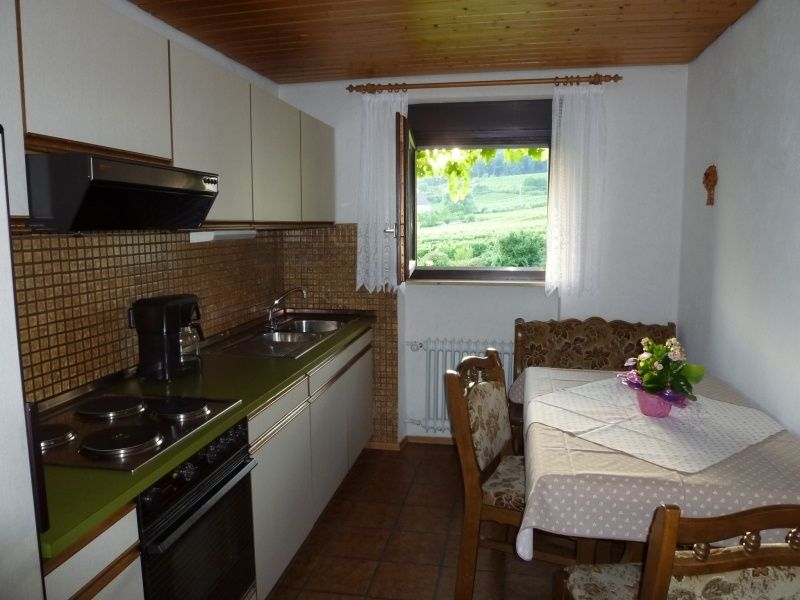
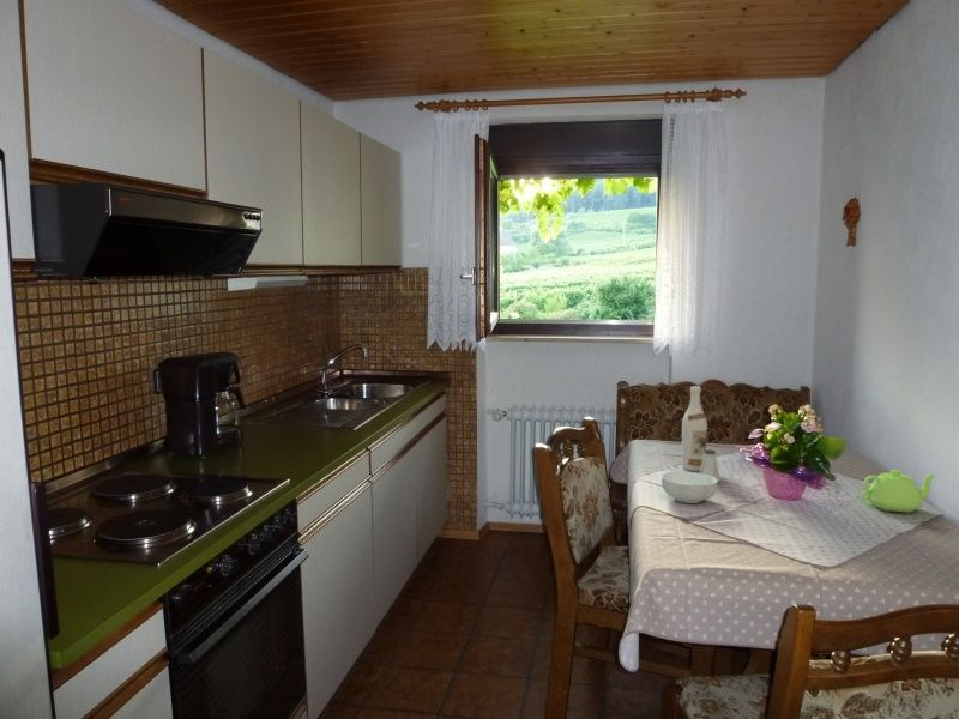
+ wine bottle [681,385,708,472]
+ cereal bowl [661,471,718,504]
+ teapot [860,469,939,514]
+ saltshaker [699,448,722,483]
